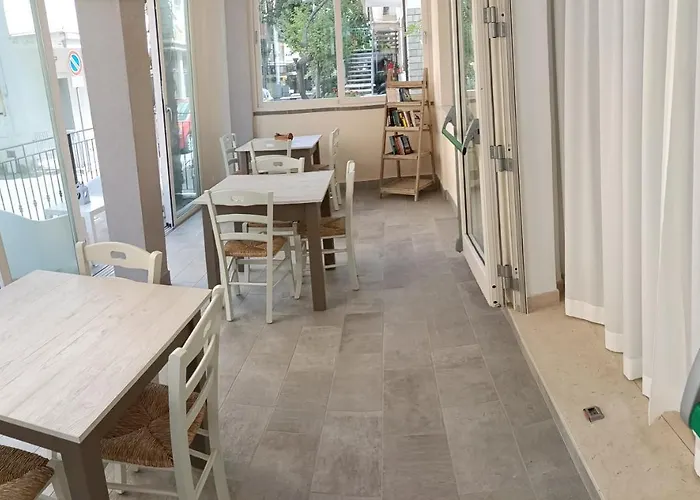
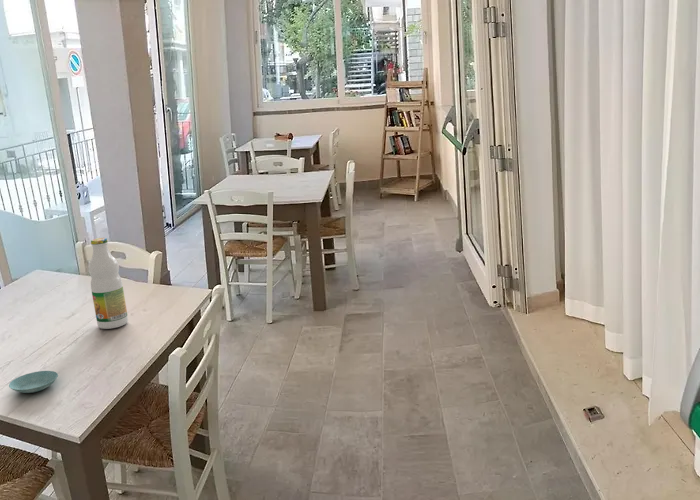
+ bottle [87,237,129,330]
+ saucer [8,370,59,394]
